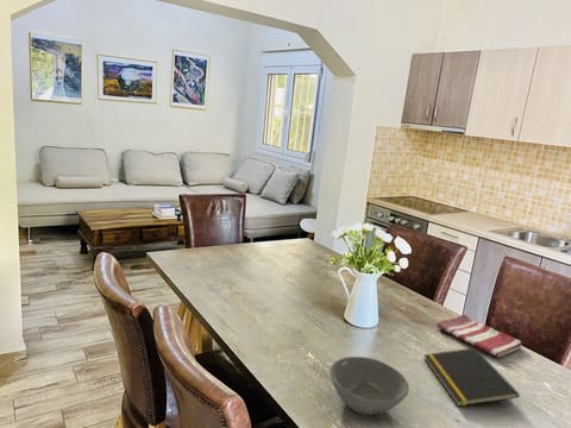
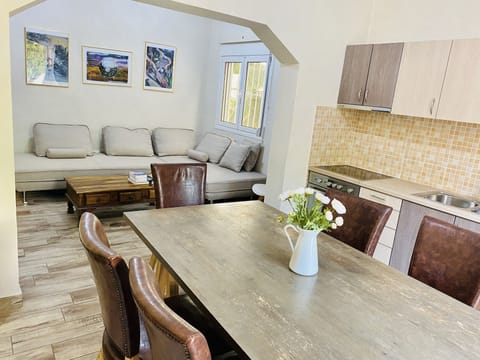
- notepad [422,347,521,408]
- bowl [328,355,410,416]
- dish towel [435,314,523,358]
